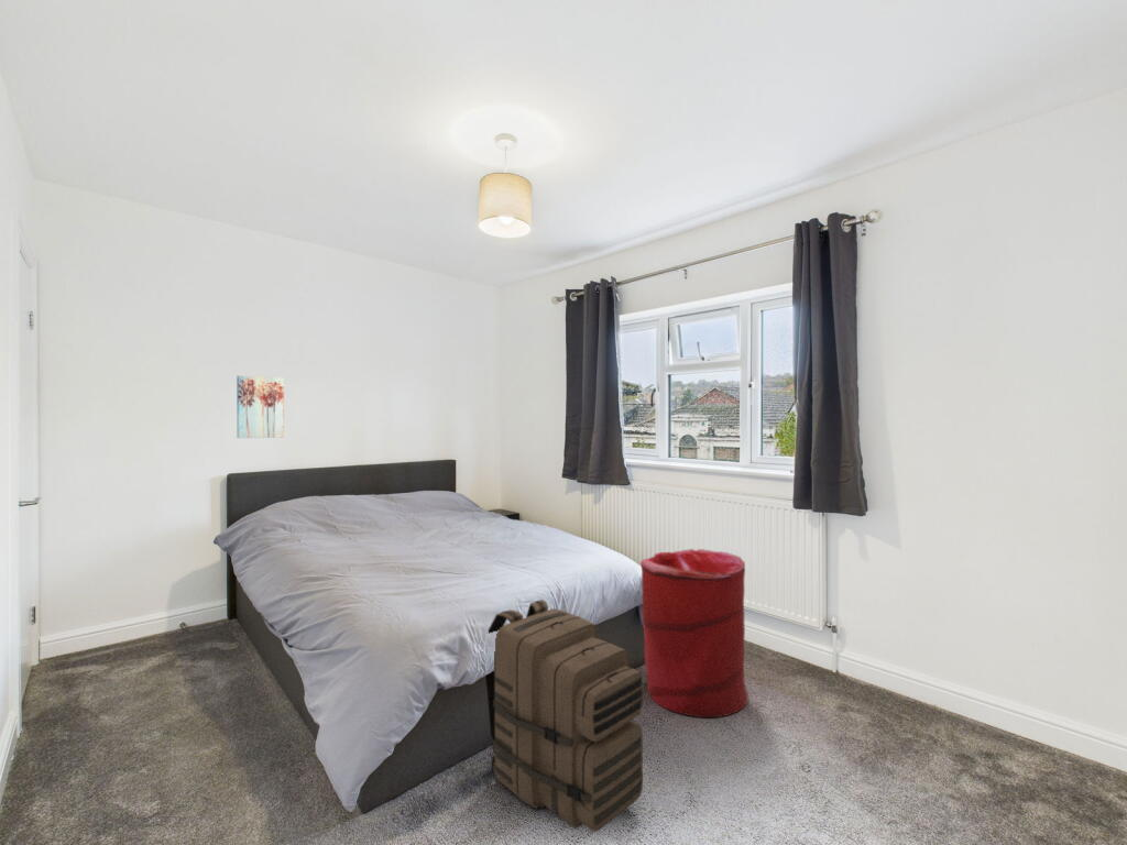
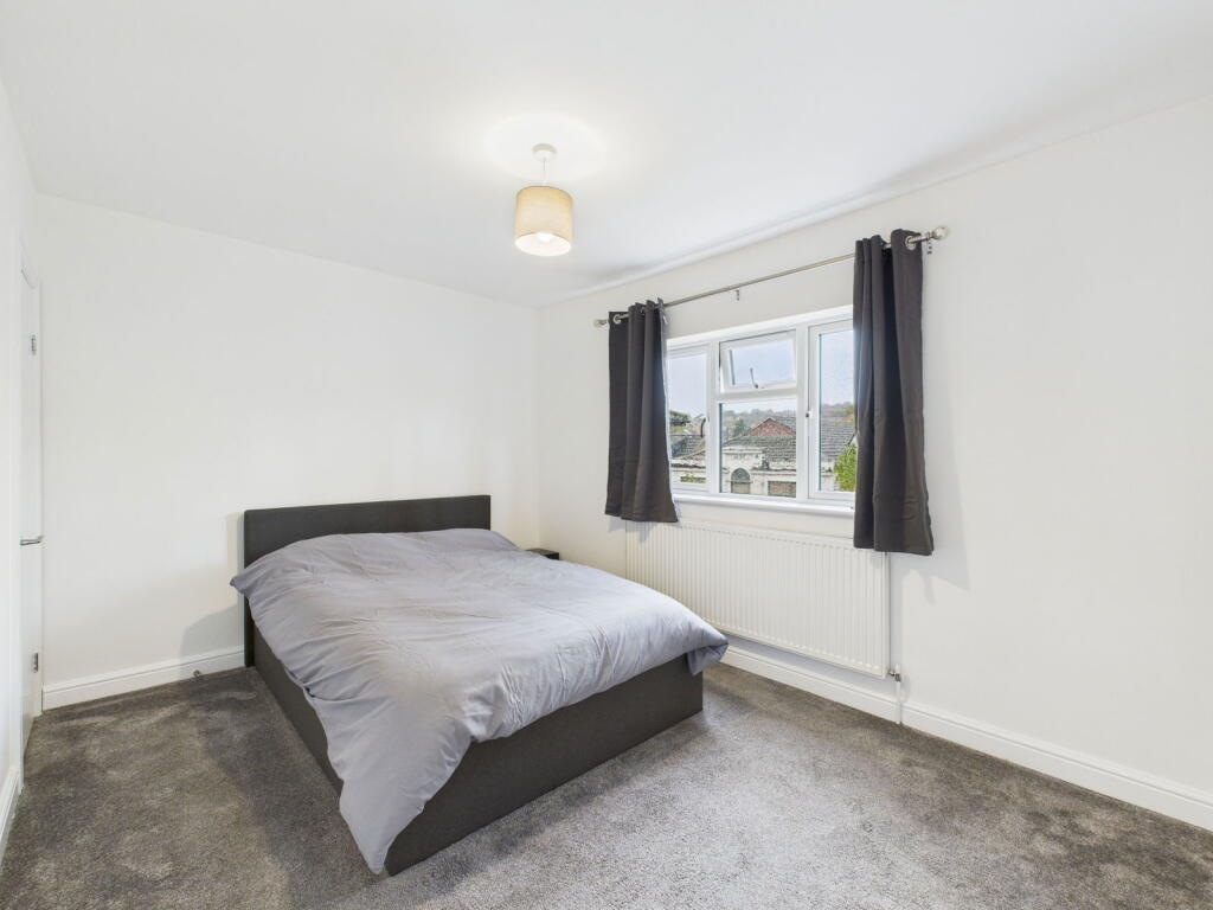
- laundry hamper [639,548,751,718]
- wall art [236,374,285,439]
- backpack [483,599,644,833]
